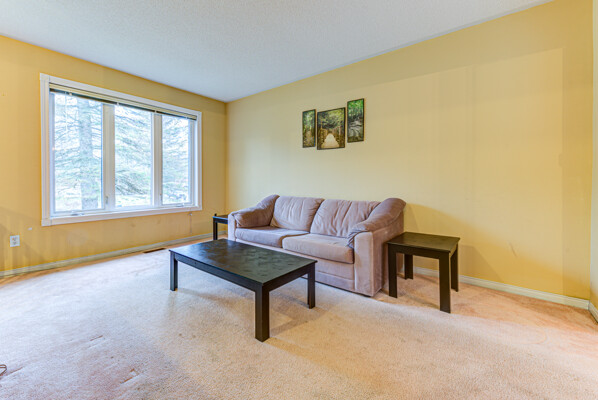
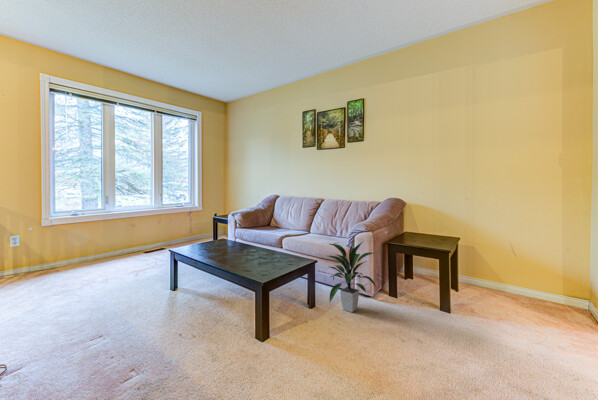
+ indoor plant [327,238,378,313]
